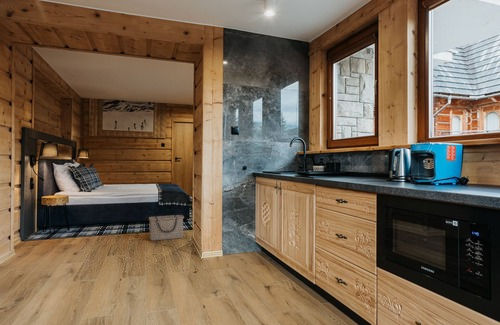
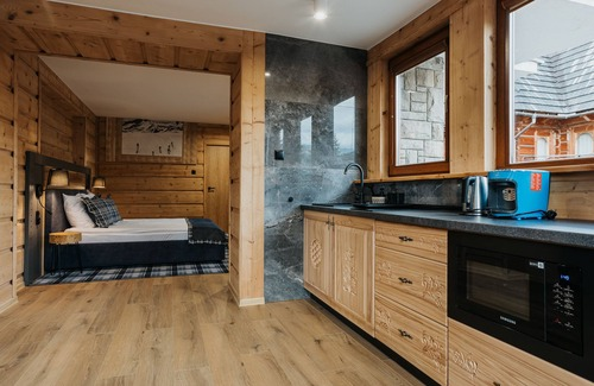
- basket [148,214,185,242]
